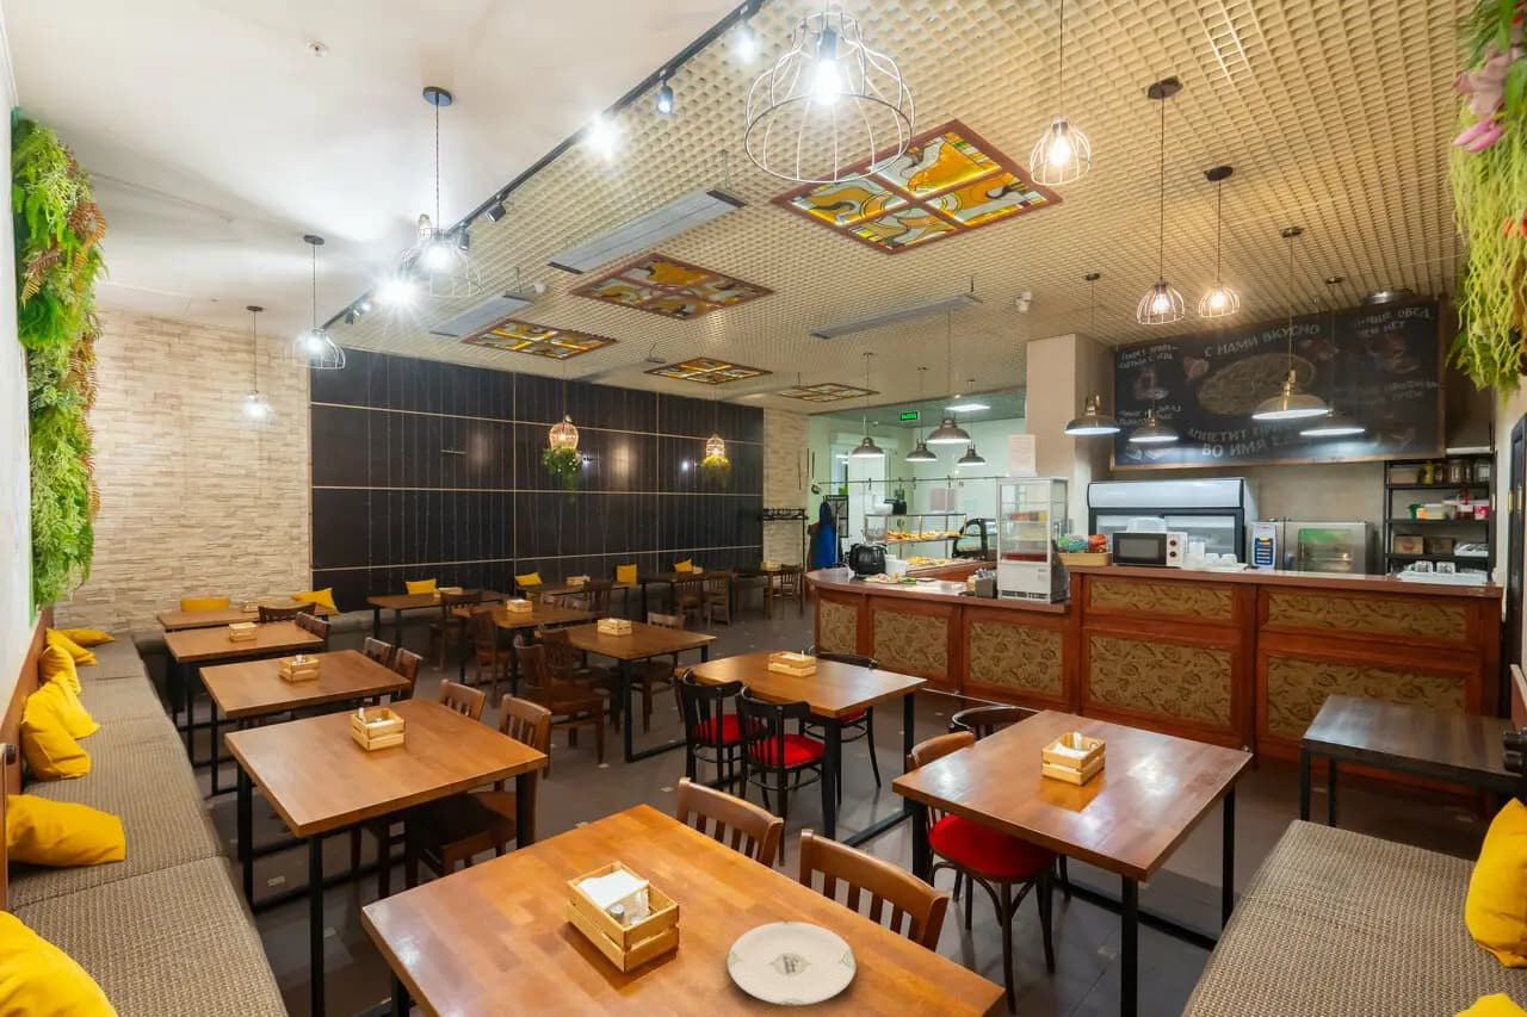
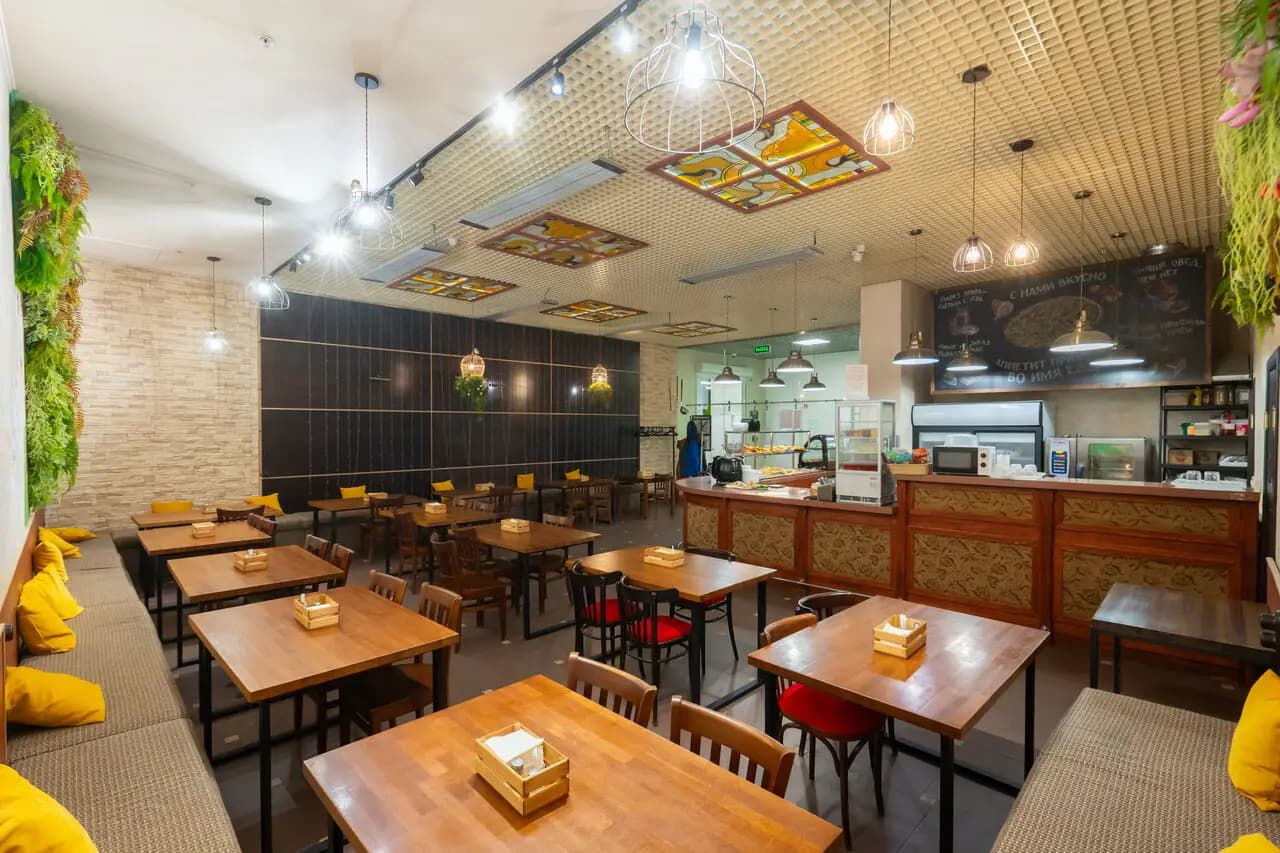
- plate [727,920,857,1006]
